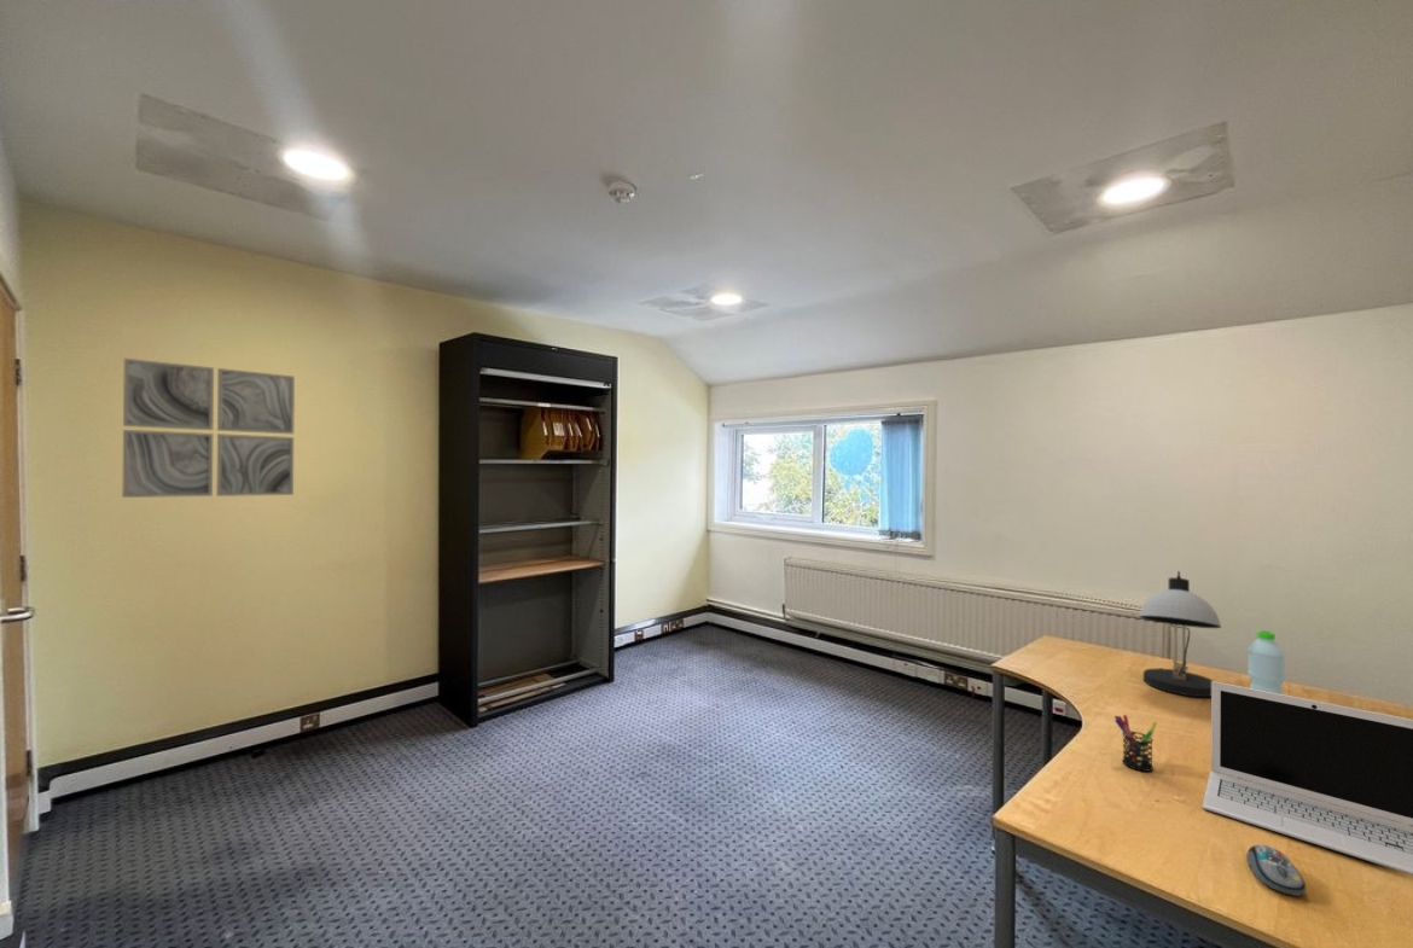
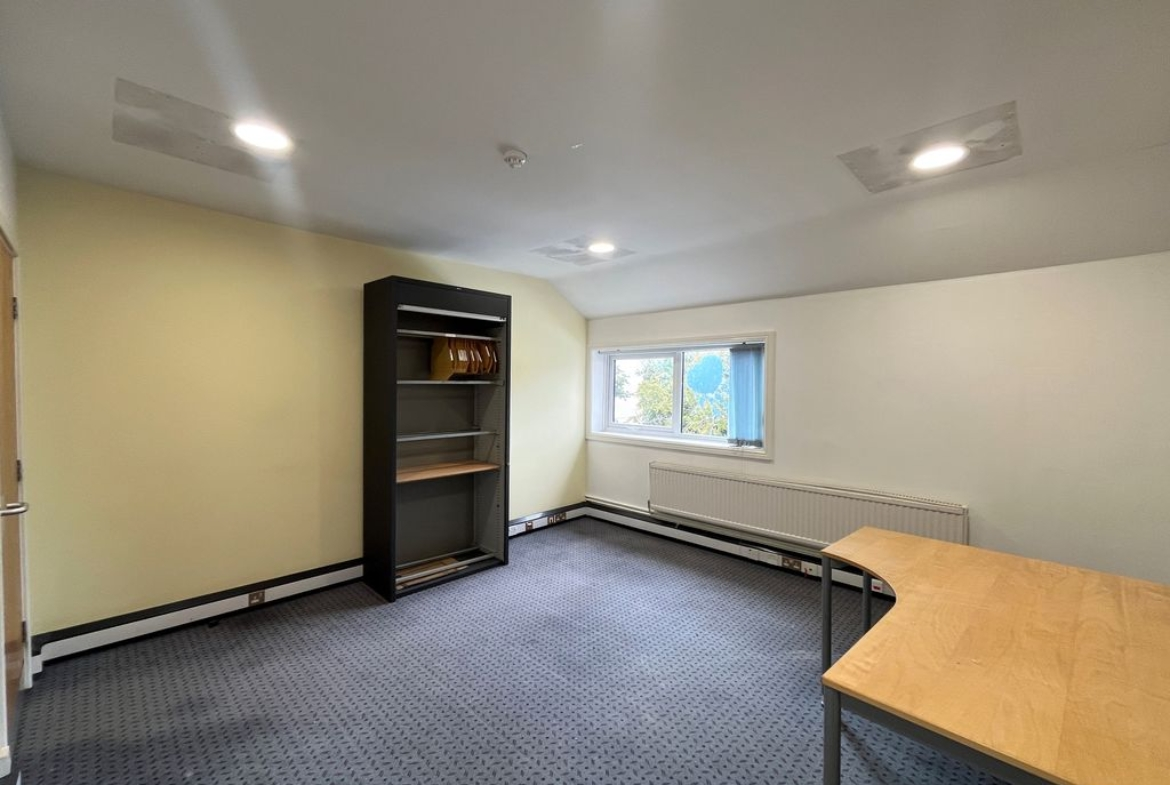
- desk lamp [1138,570,1222,698]
- pen holder [1113,714,1158,773]
- computer mouse [1245,844,1307,897]
- laptop [1202,680,1413,876]
- water bottle [1246,629,1286,694]
- wall art [121,357,296,499]
